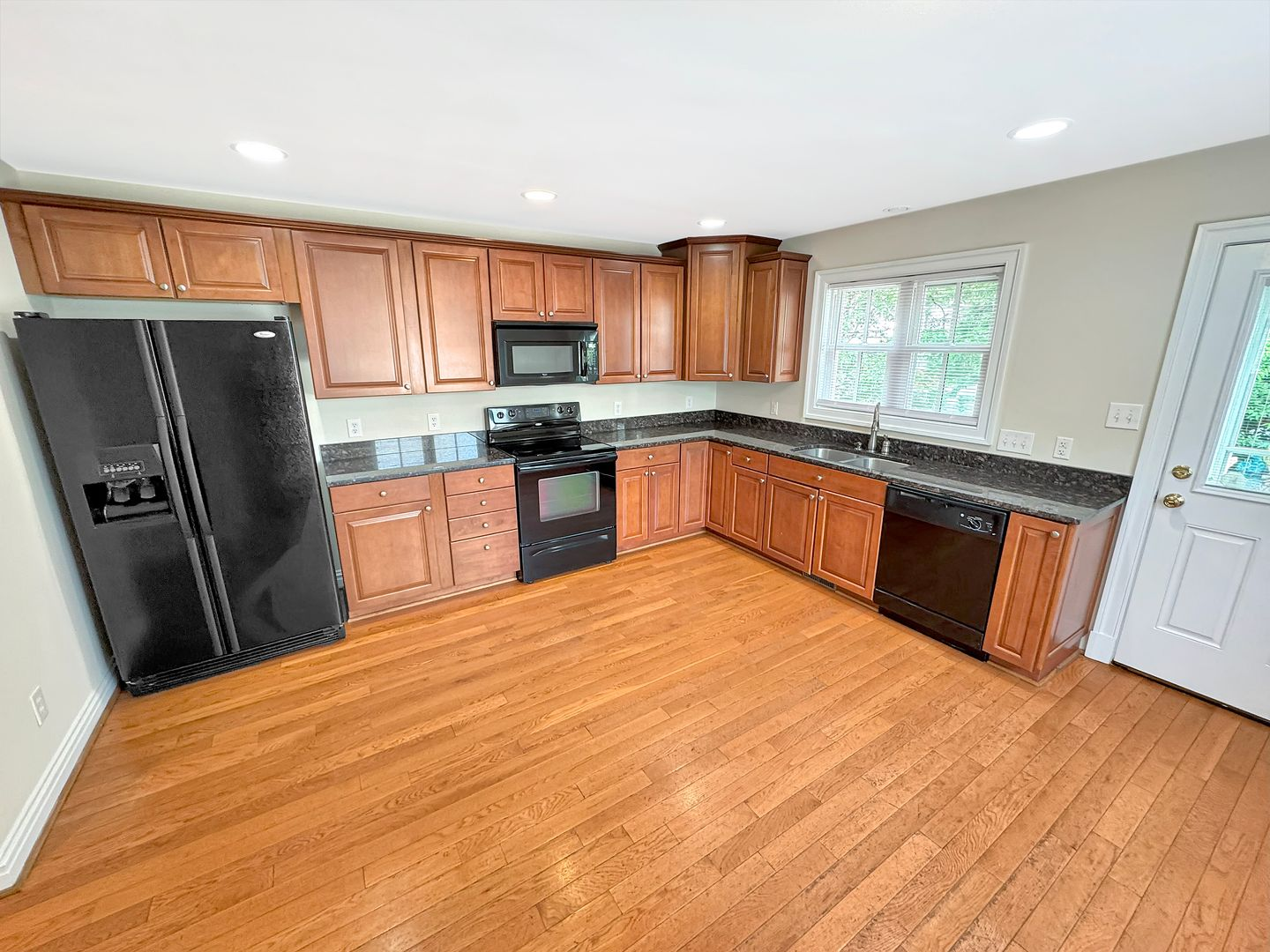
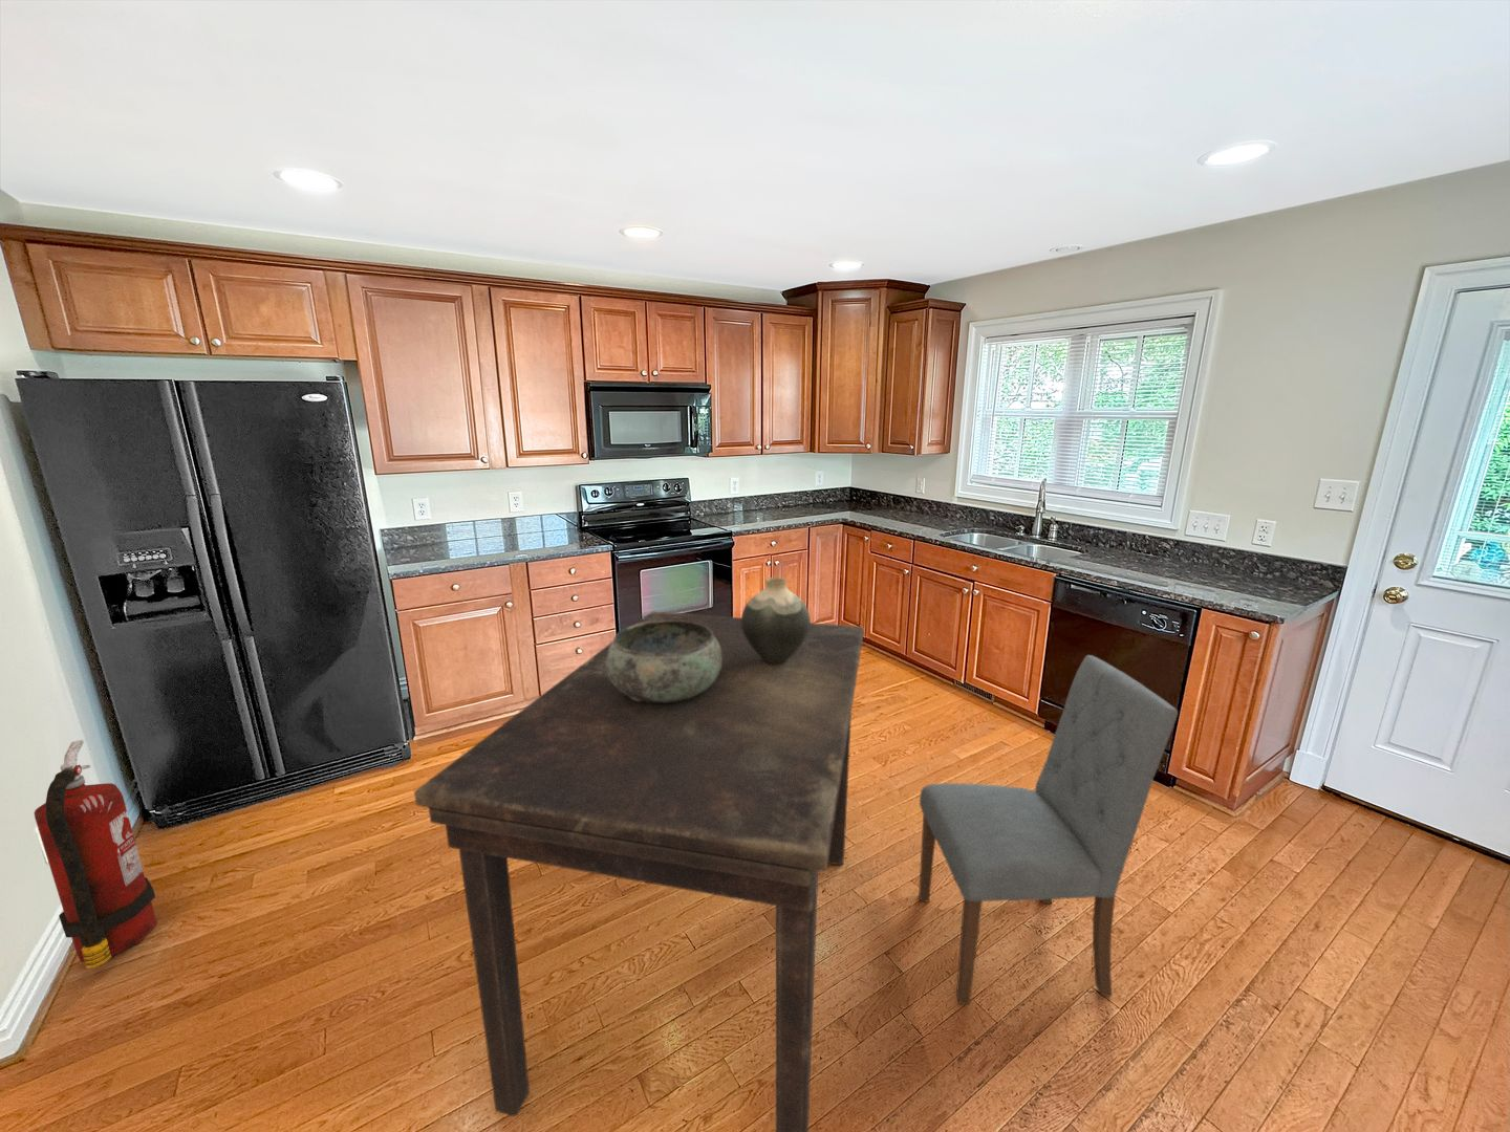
+ dining chair [918,654,1178,1005]
+ vase [741,577,812,664]
+ dining table [413,610,866,1132]
+ fire extinguisher [33,738,158,969]
+ bowl [606,621,722,703]
